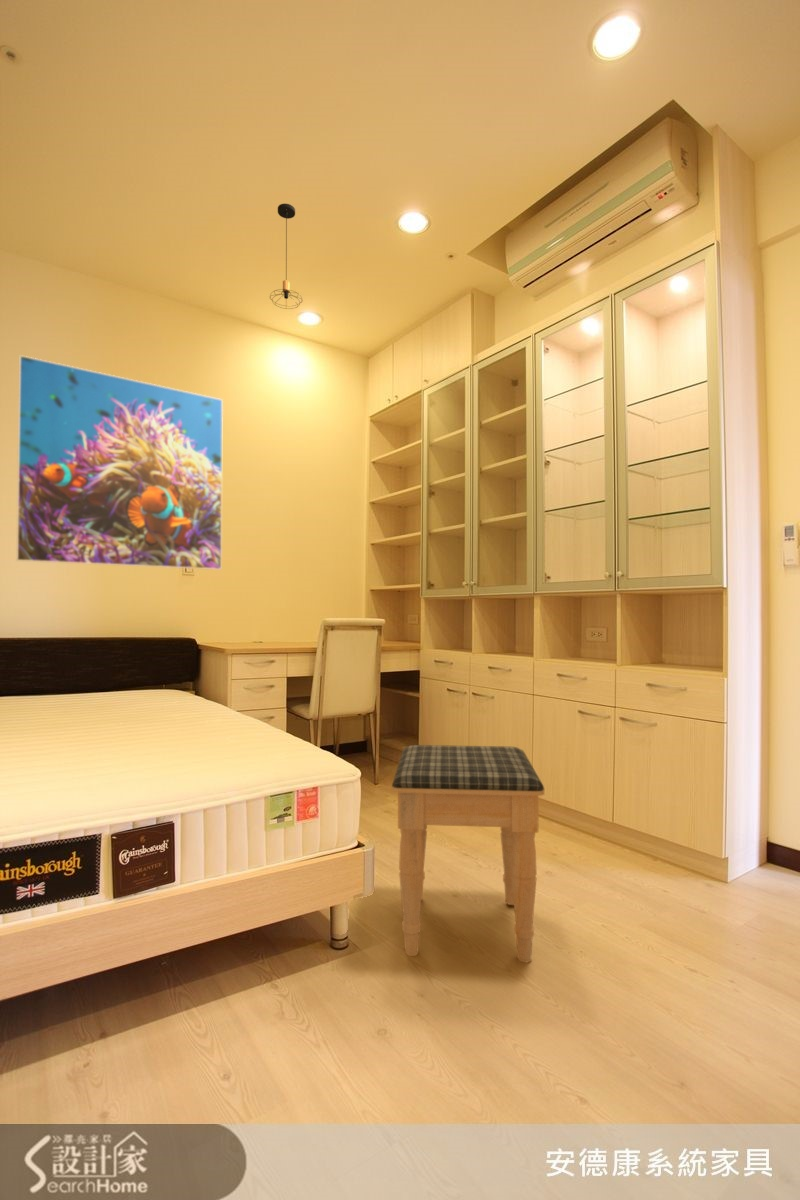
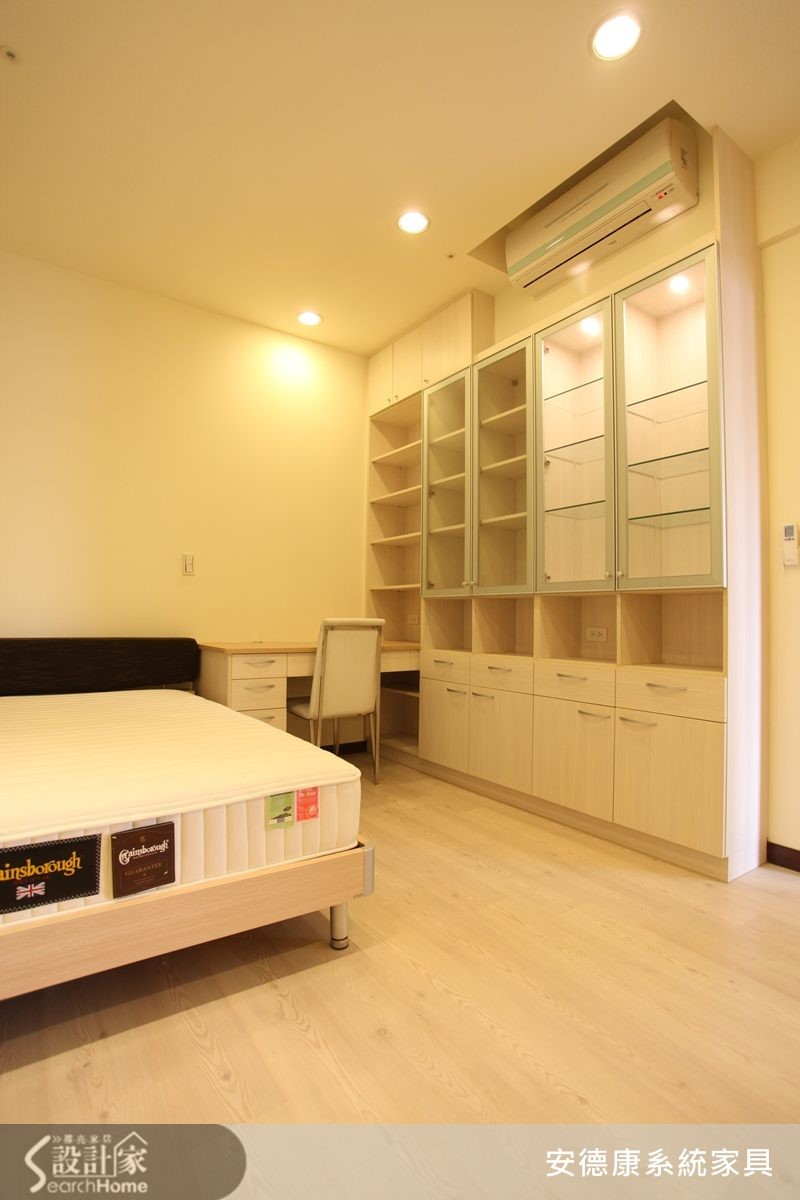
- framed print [15,354,224,571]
- footstool [391,744,545,963]
- pendant light [269,203,303,310]
